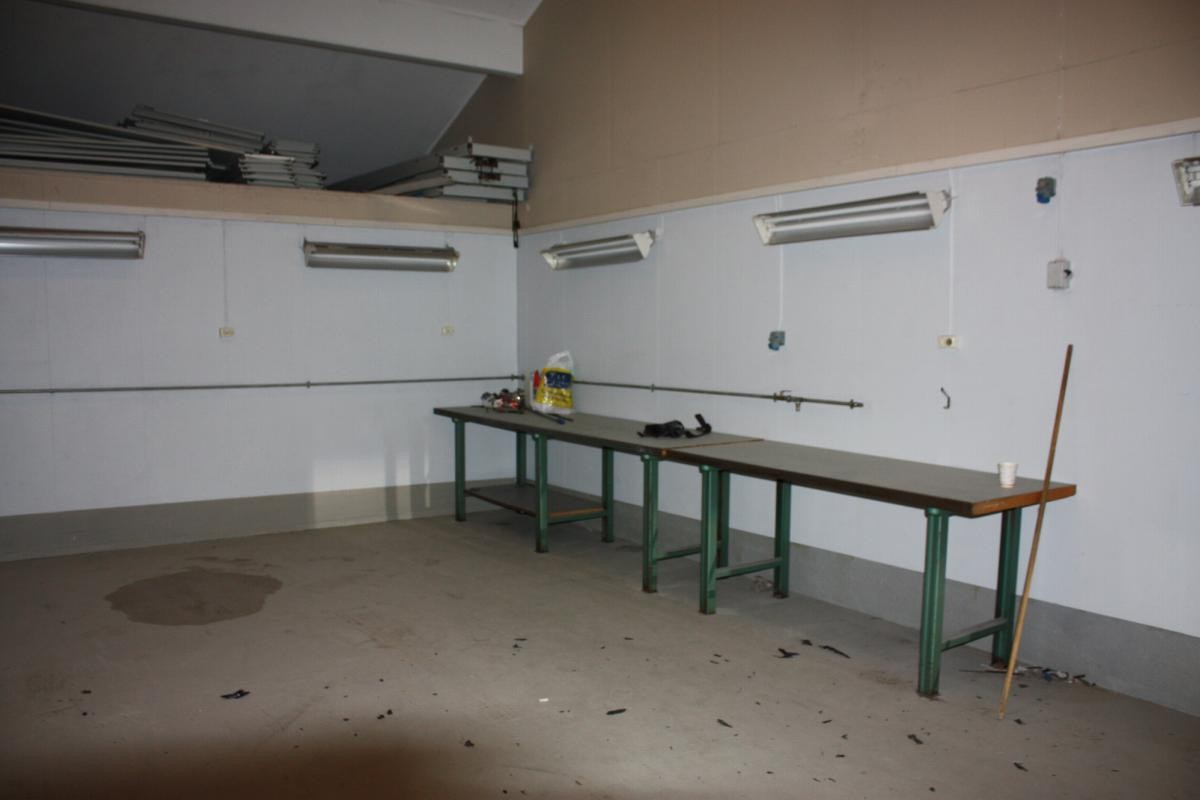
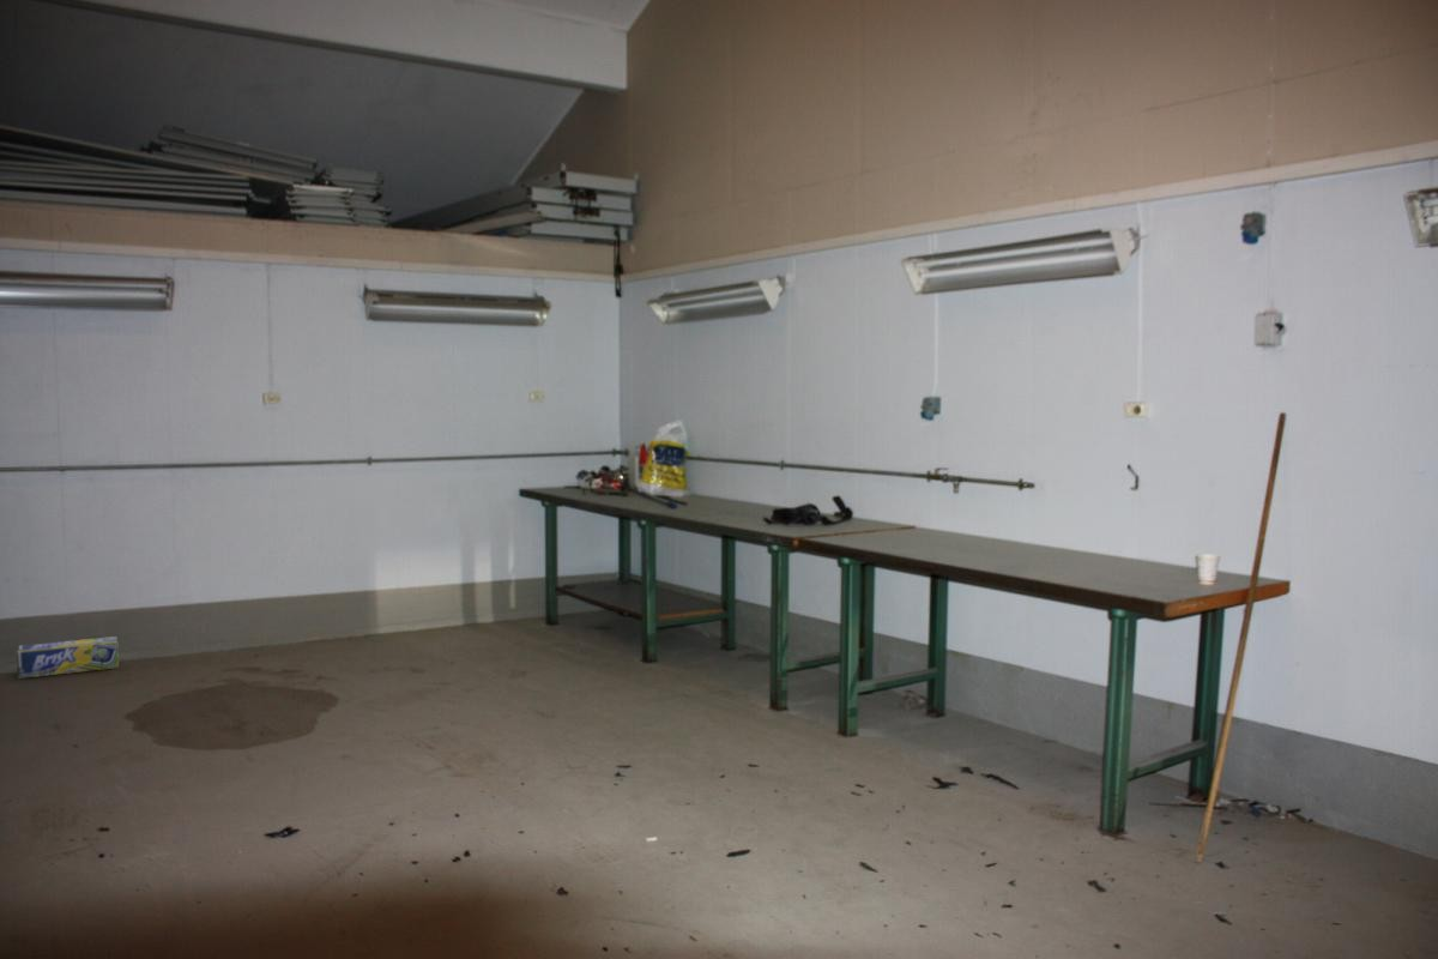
+ box [14,635,120,680]
